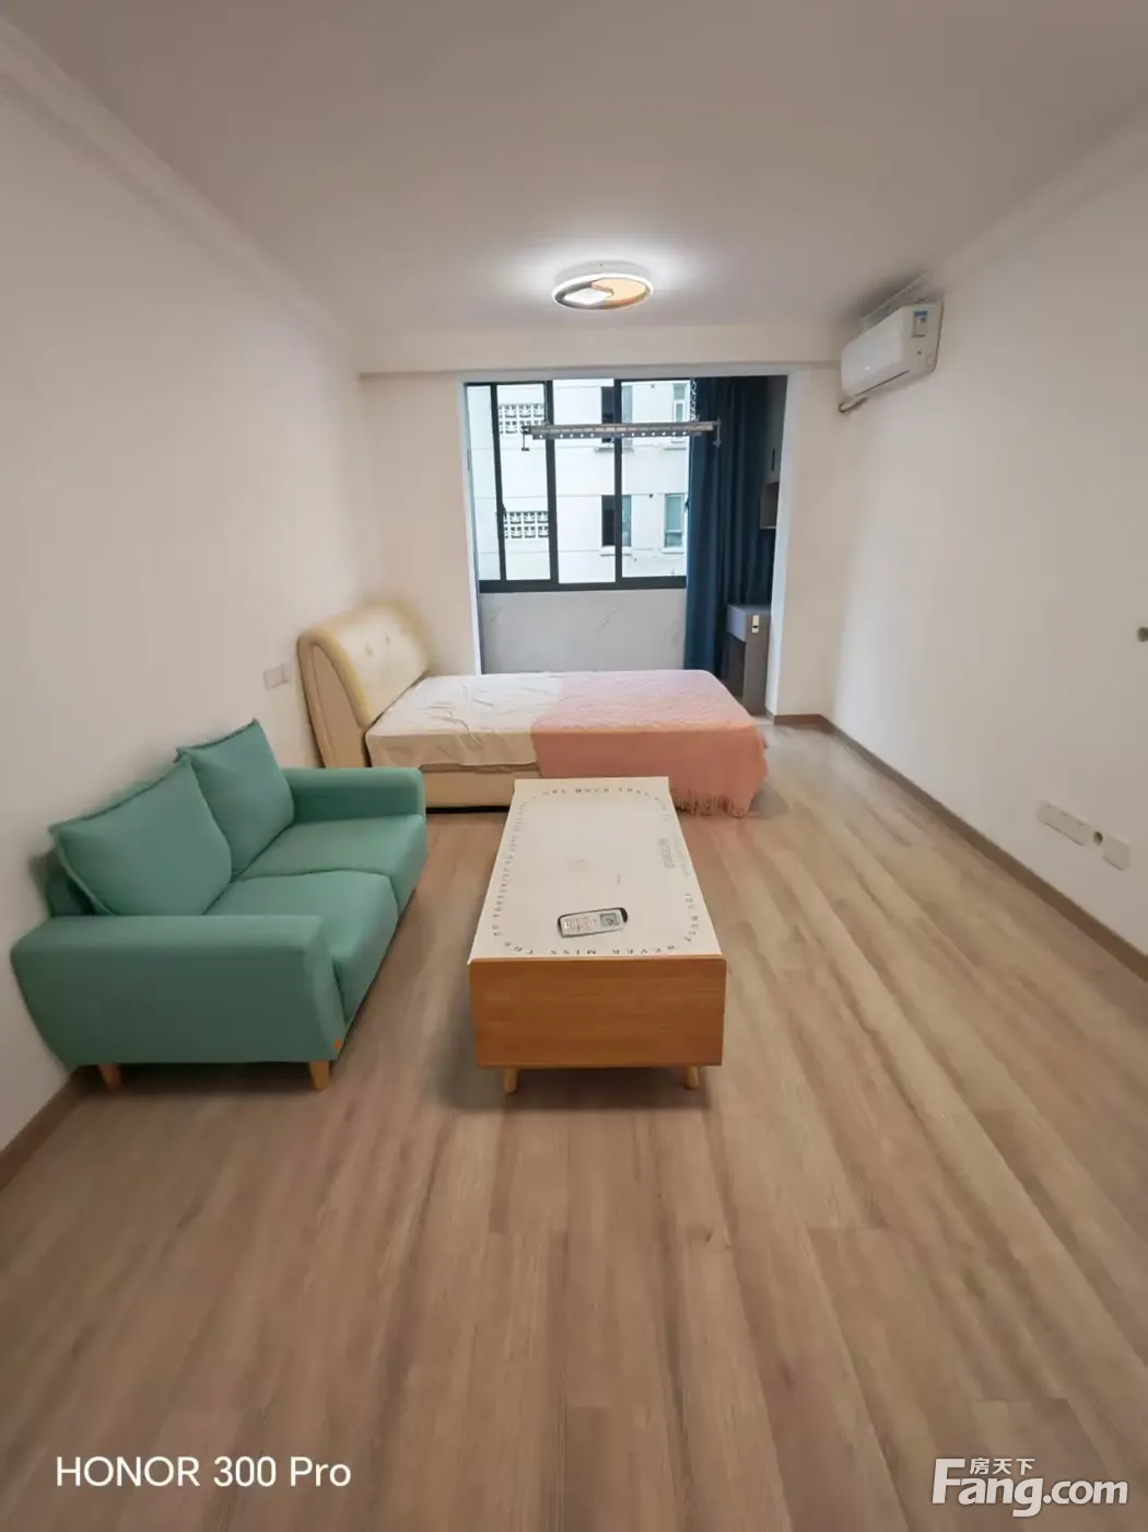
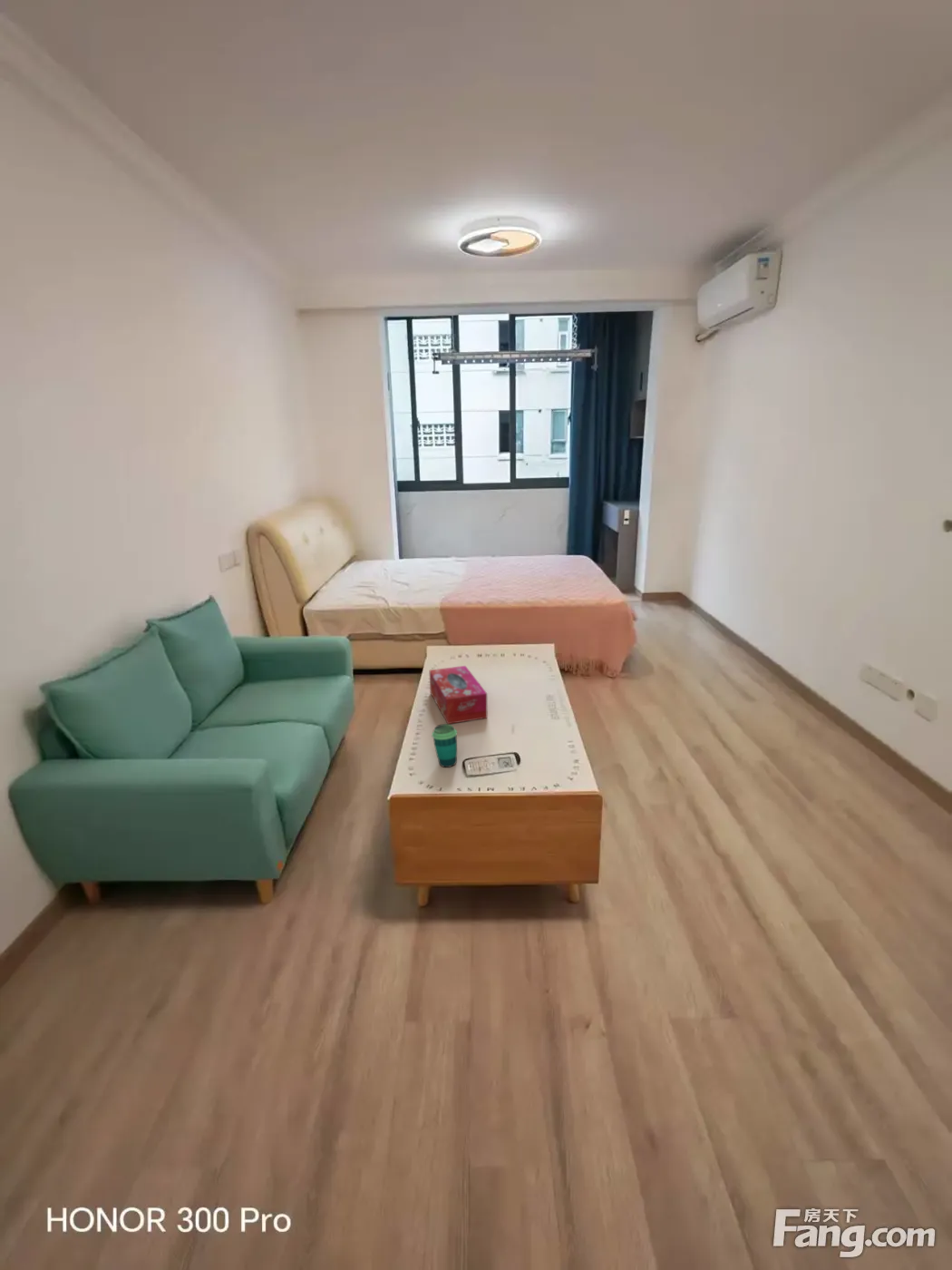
+ cup [431,723,458,768]
+ tissue box [429,665,488,725]
